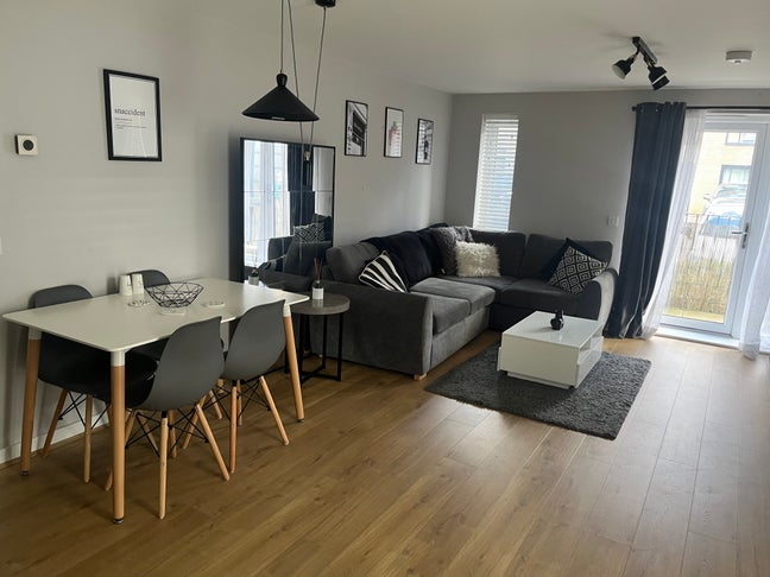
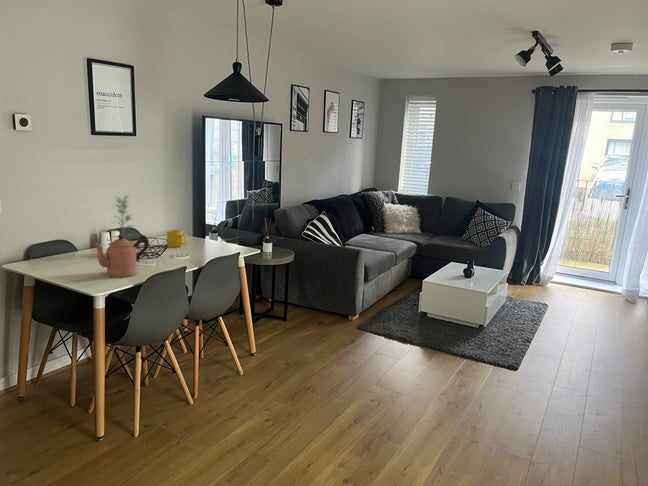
+ plant [106,195,134,246]
+ coffeepot [92,233,150,278]
+ mug [166,229,188,248]
